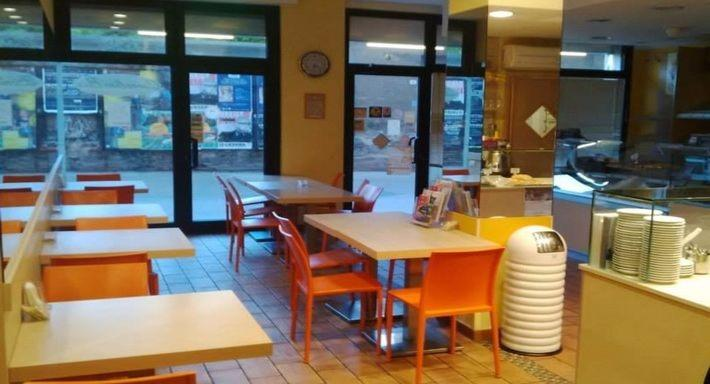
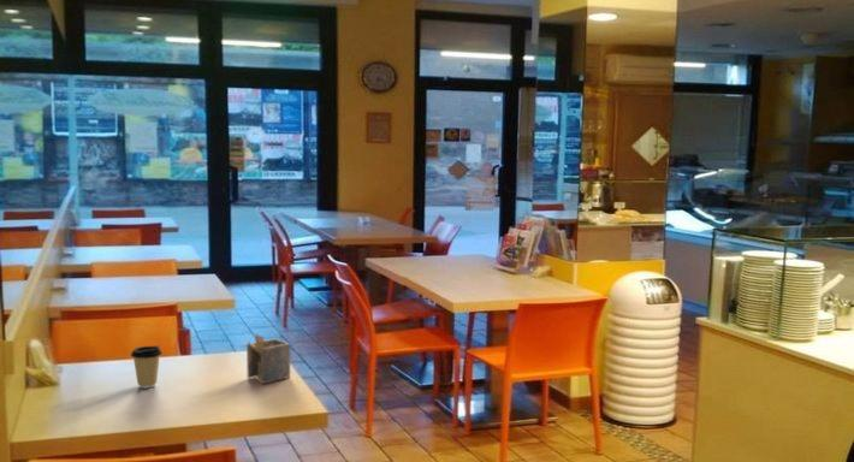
+ napkin holder [245,332,291,385]
+ coffee cup [130,344,164,390]
